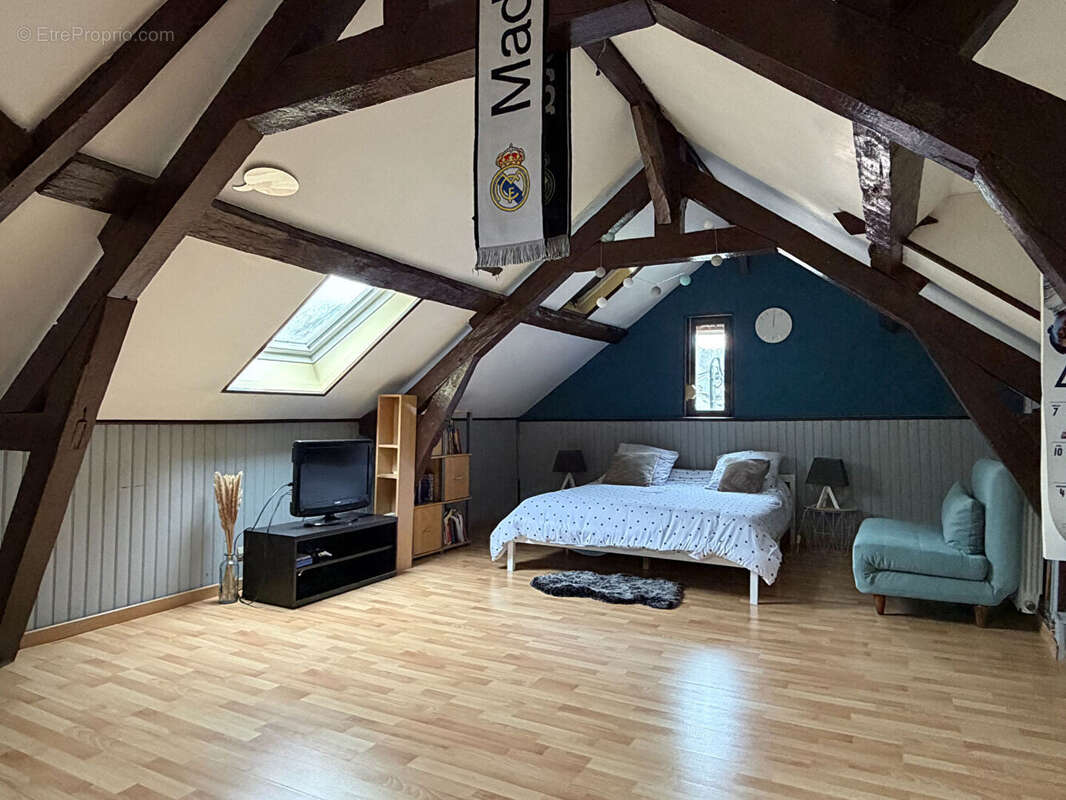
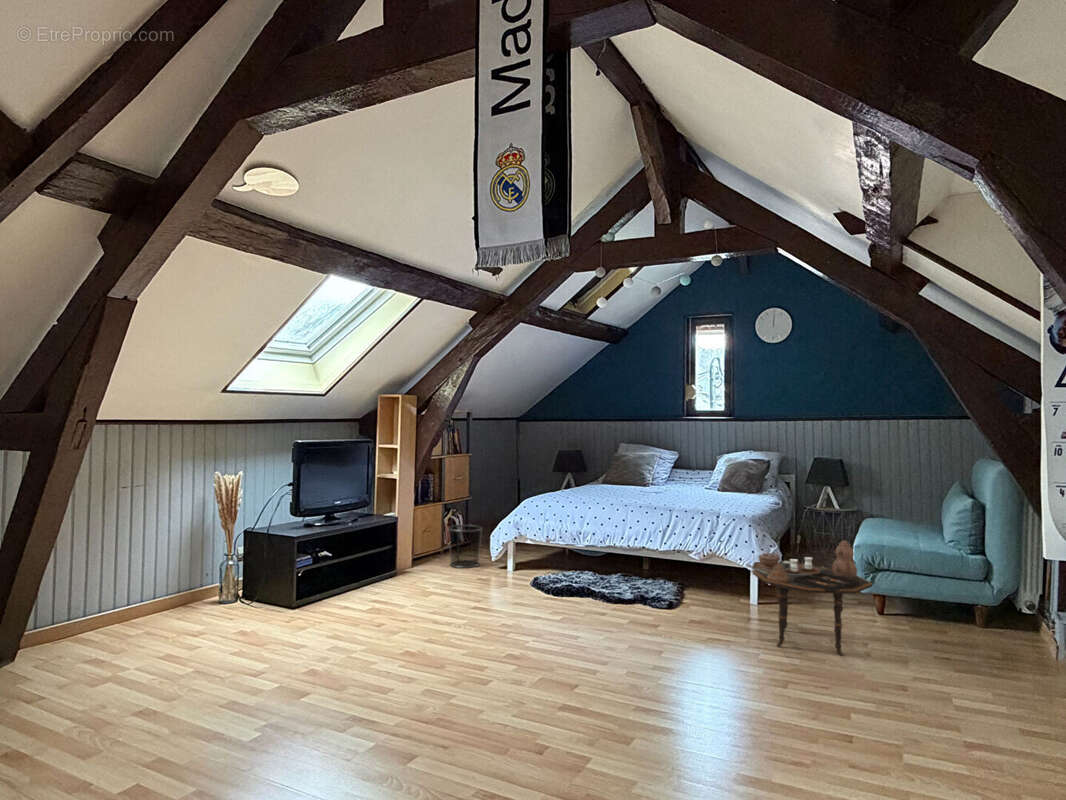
+ waste bin [447,524,484,569]
+ side table [745,539,874,657]
